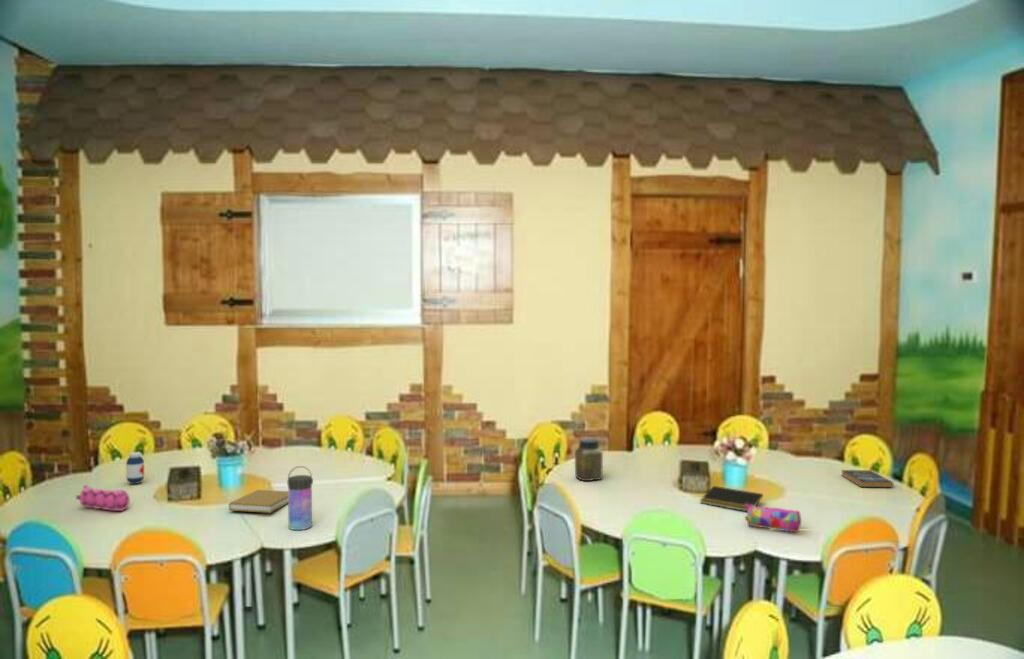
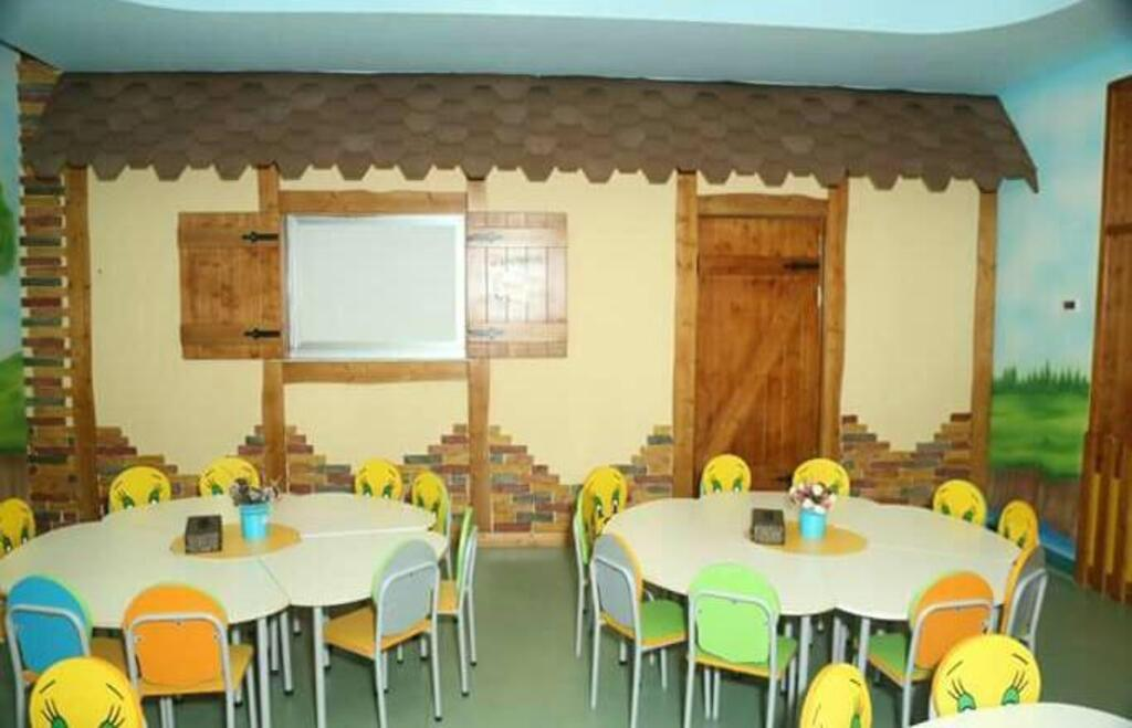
- pencil case [75,484,131,512]
- medicine bottle [125,451,145,485]
- jar [574,438,604,482]
- pencil case [744,503,802,533]
- notepad [699,485,764,512]
- book [228,489,288,514]
- water bottle [286,465,314,531]
- book [840,469,894,488]
